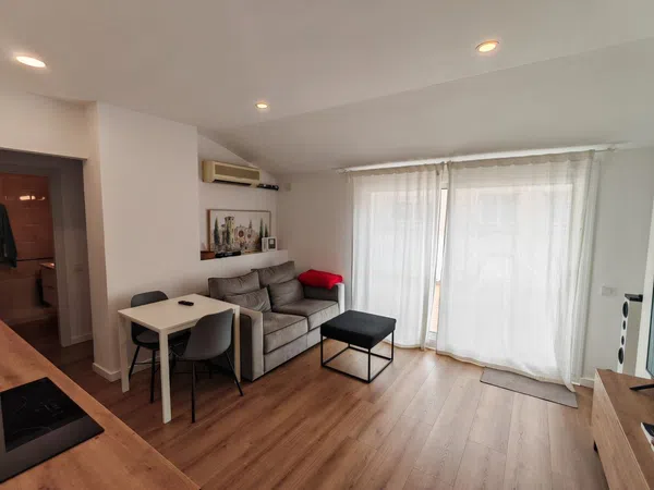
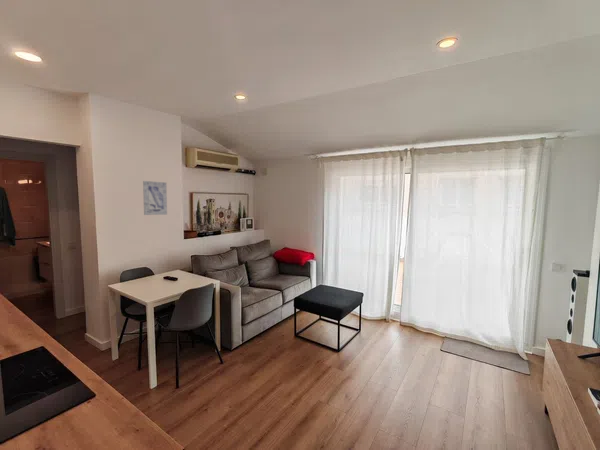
+ wall art [142,180,168,216]
